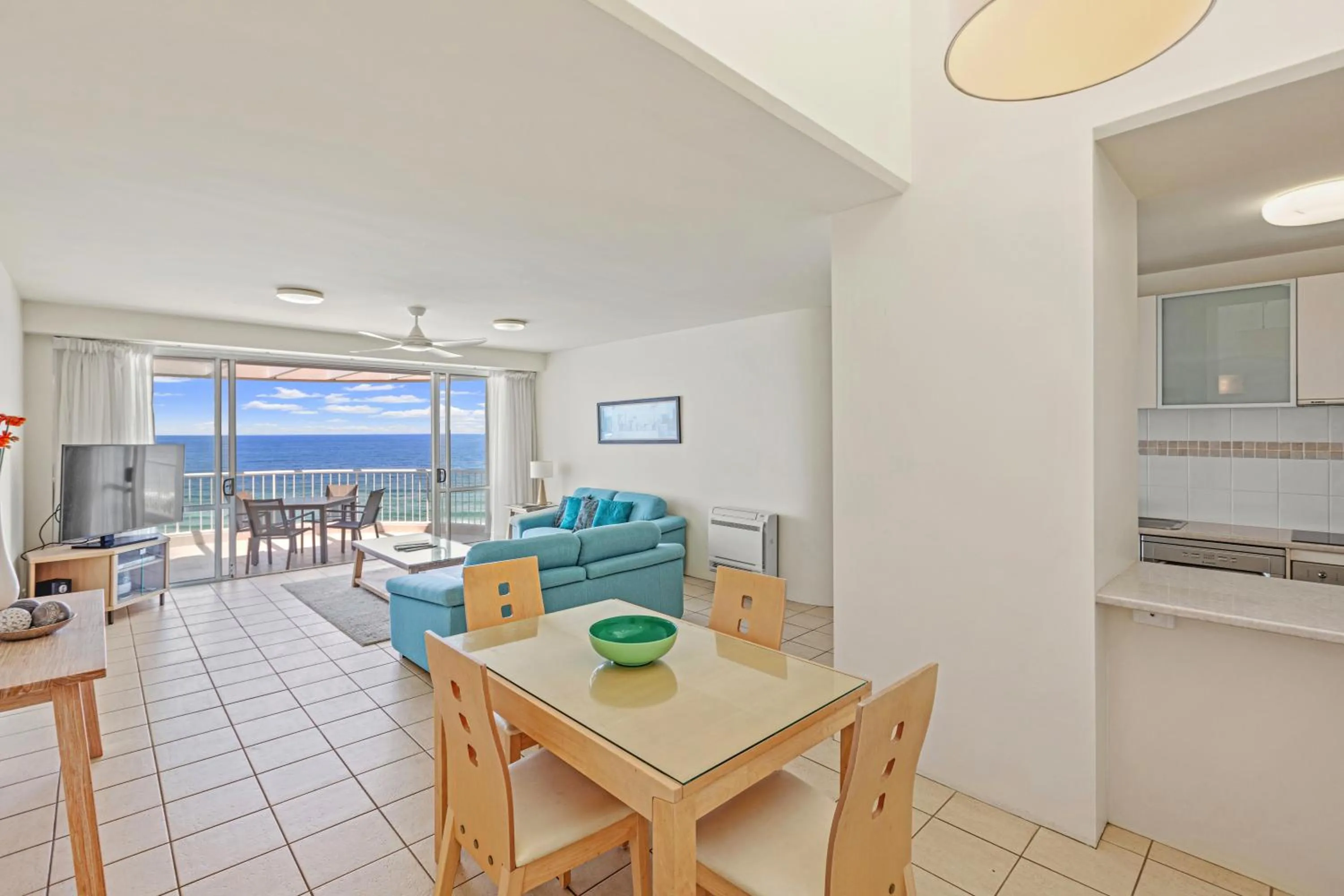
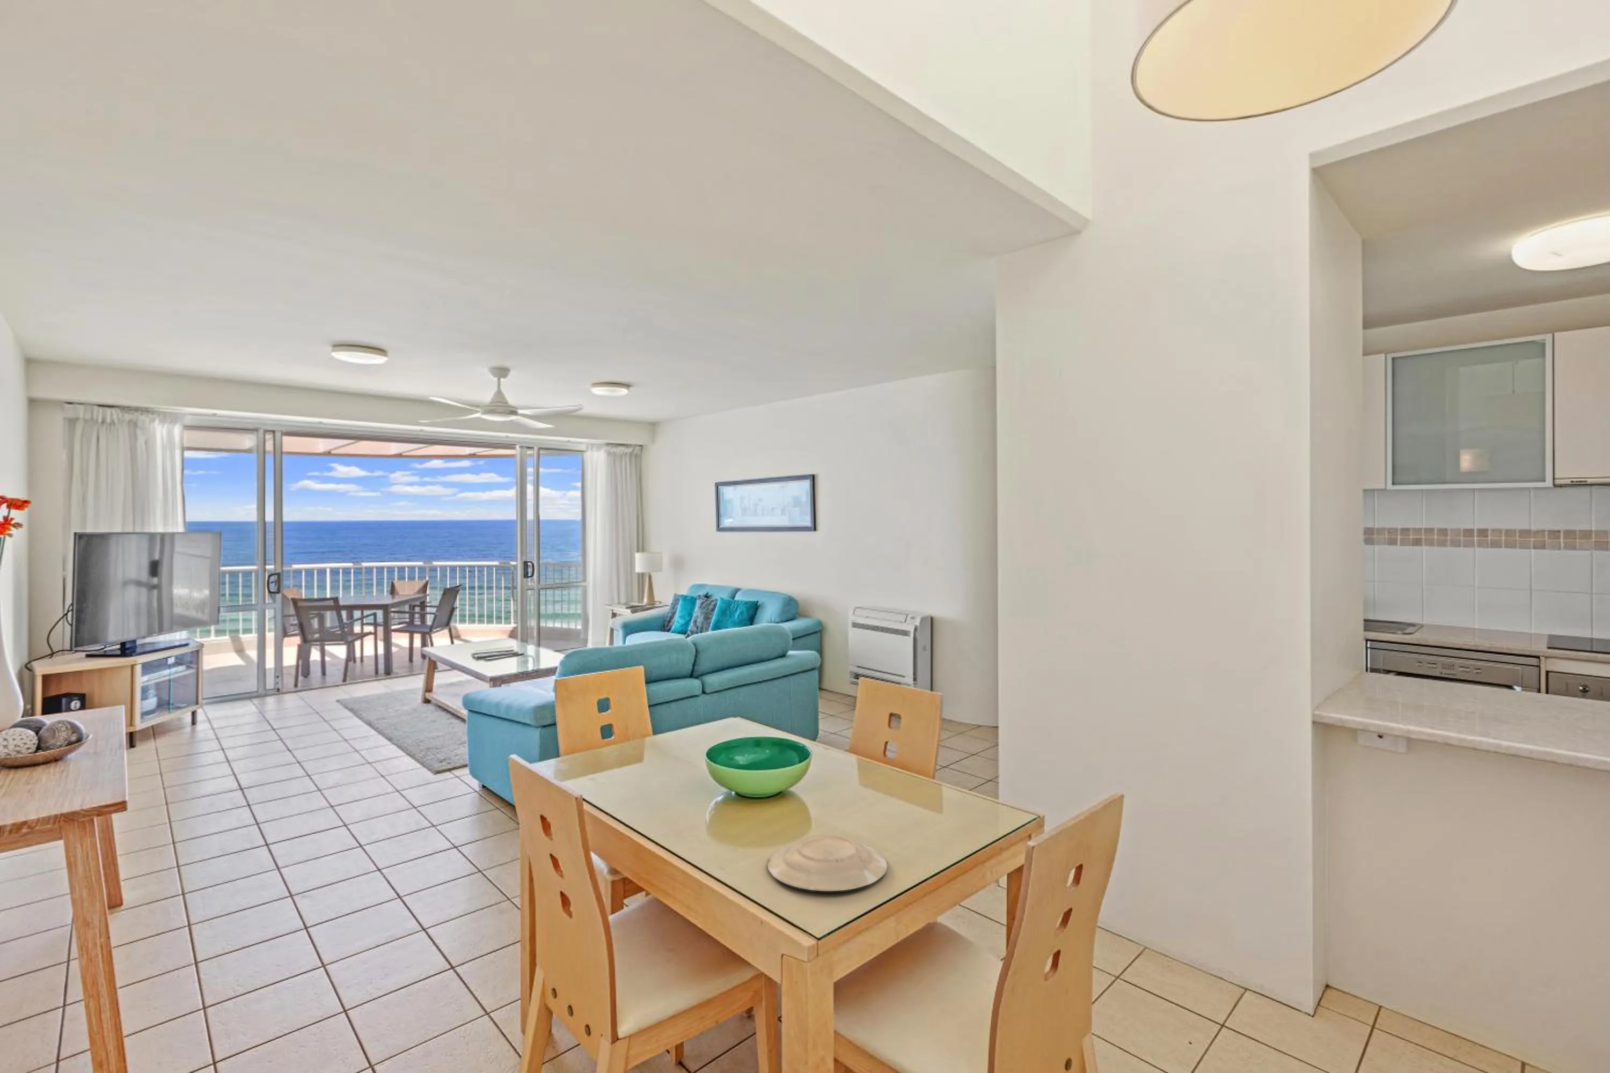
+ plate [767,835,888,892]
